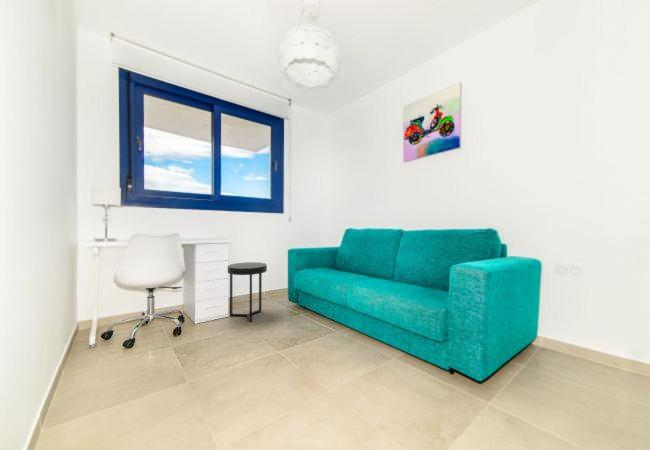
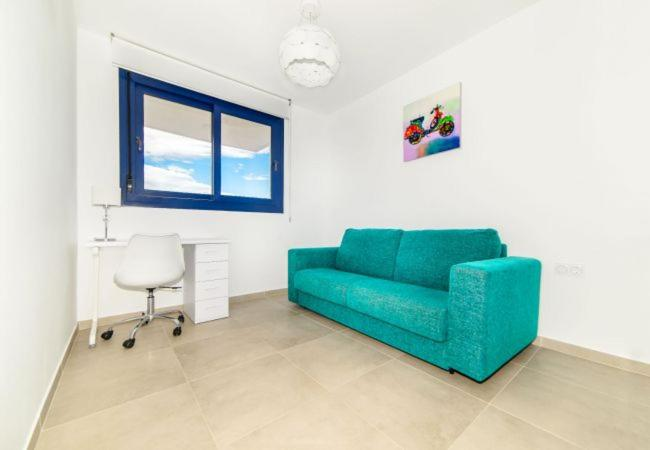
- side table [227,261,268,323]
